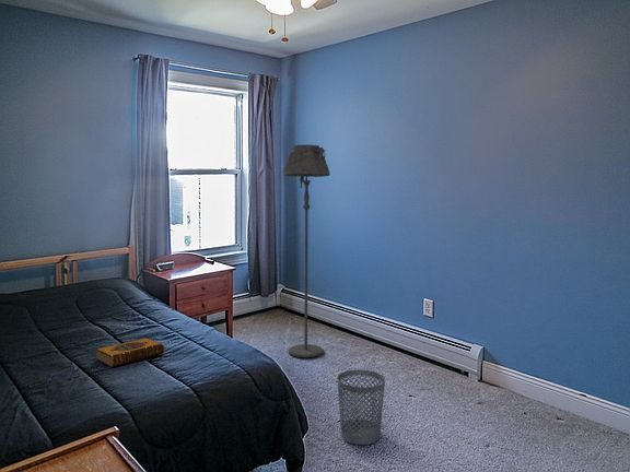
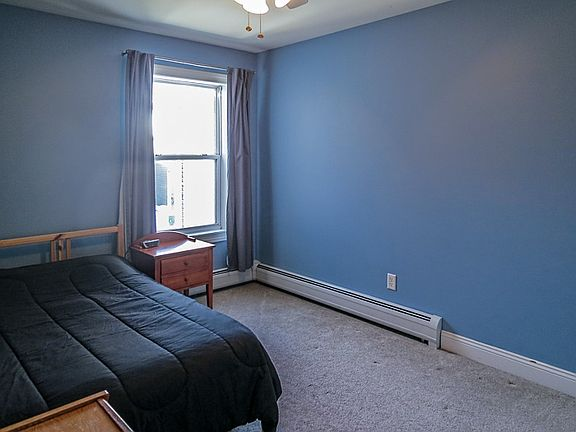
- floor lamp [282,143,331,358]
- wastebasket [336,368,386,446]
- hardback book [94,337,165,368]
